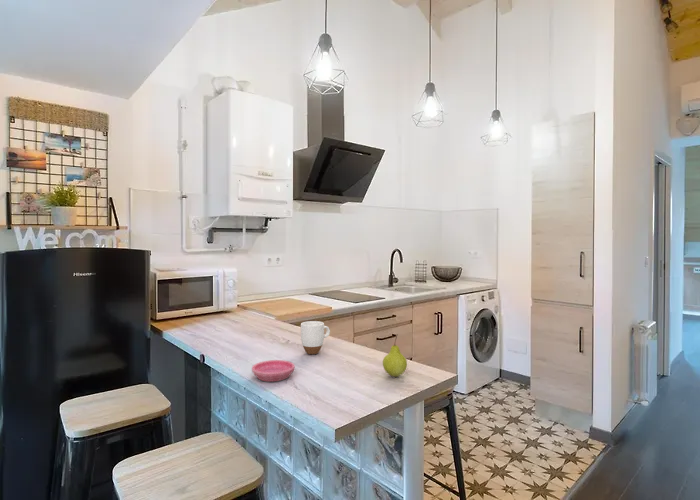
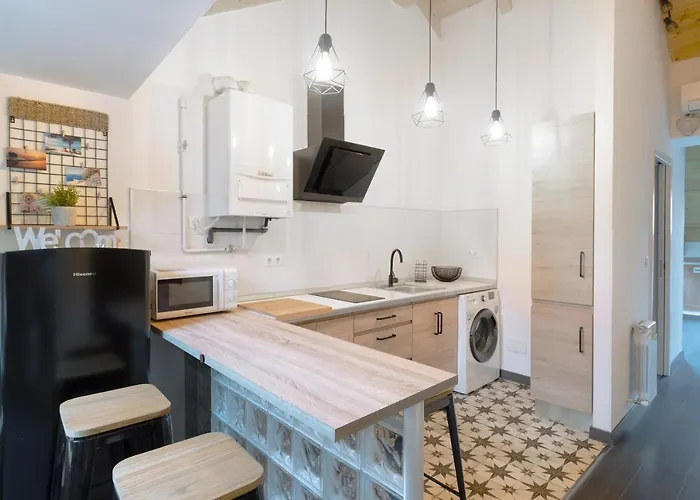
- saucer [251,359,296,383]
- mug [300,320,331,355]
- fruit [382,333,408,378]
